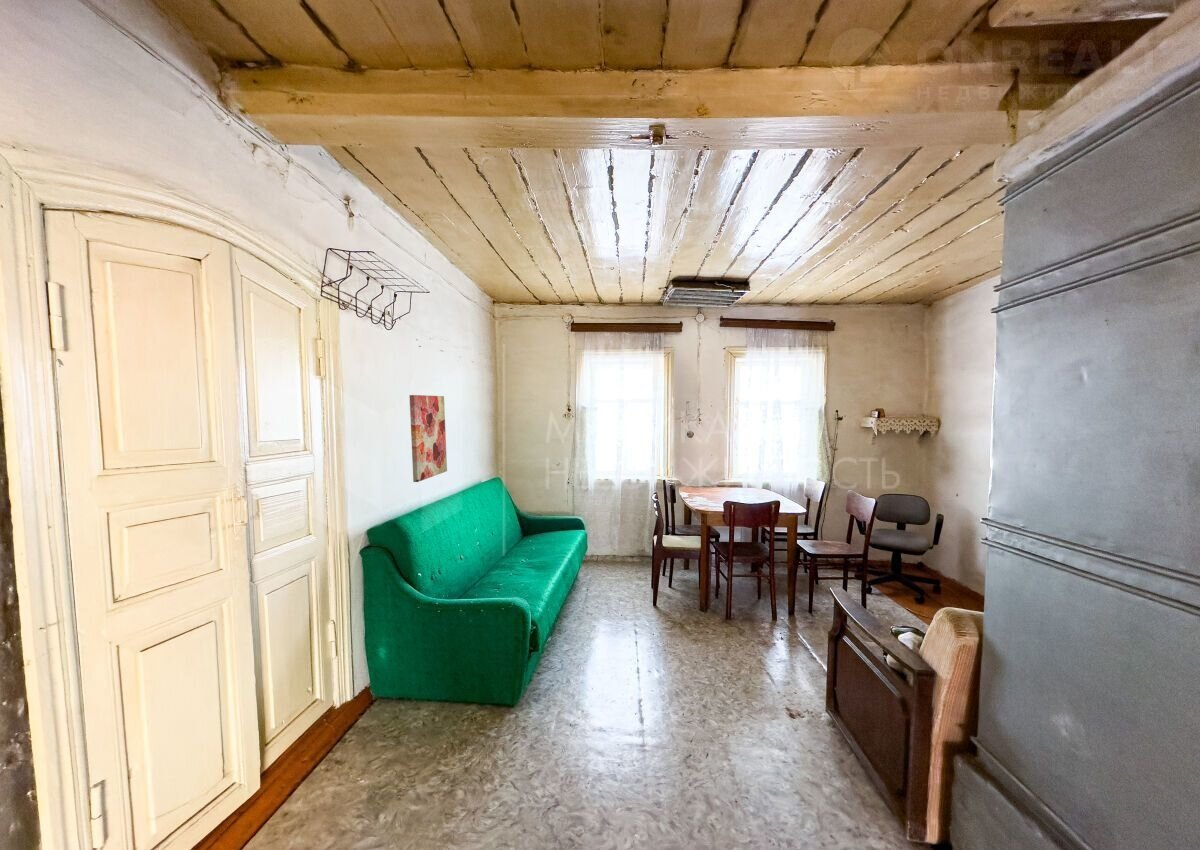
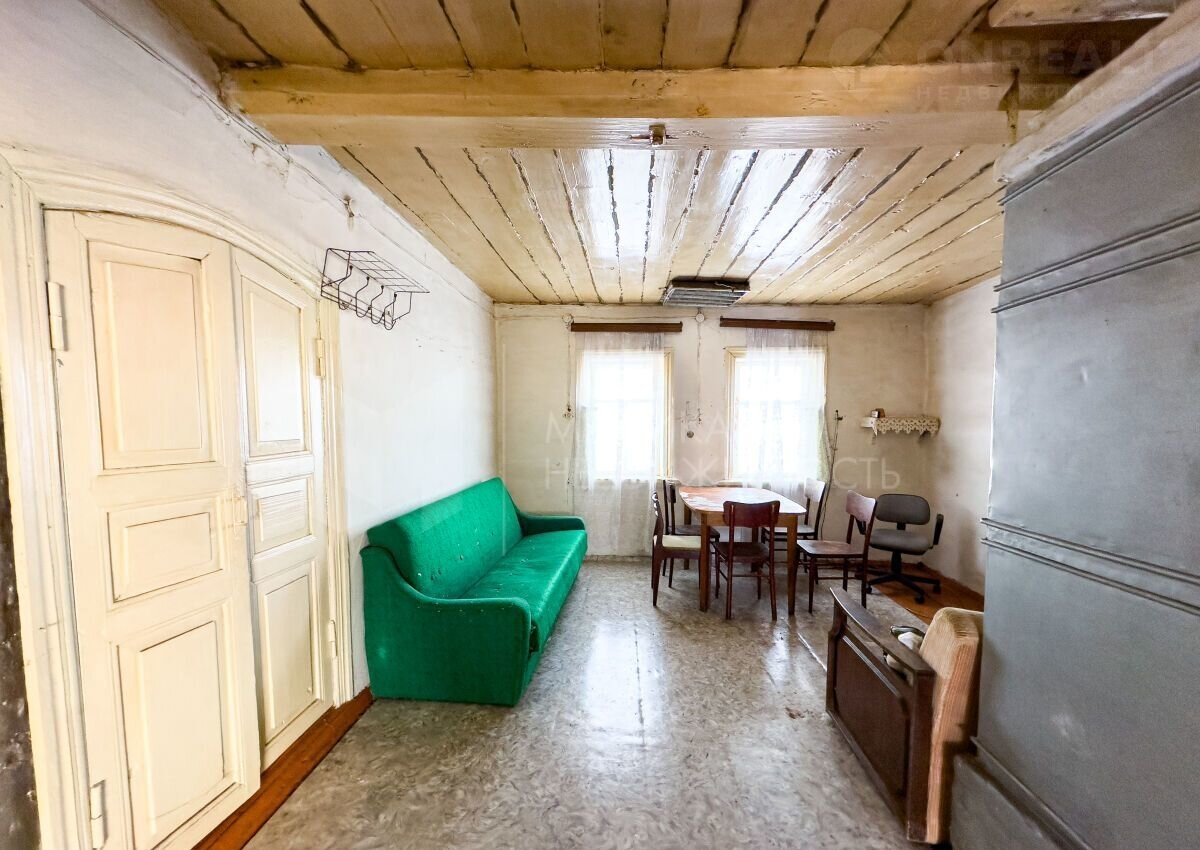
- wall art [408,394,448,483]
